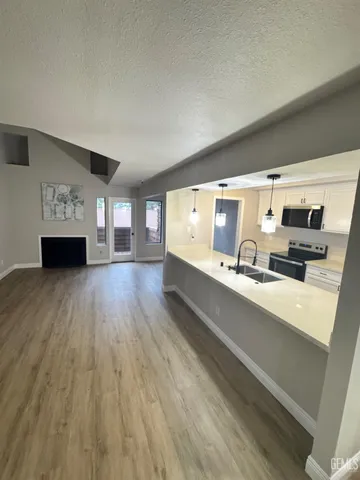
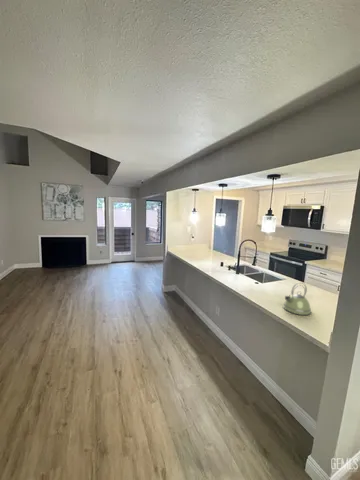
+ kettle [282,281,312,316]
